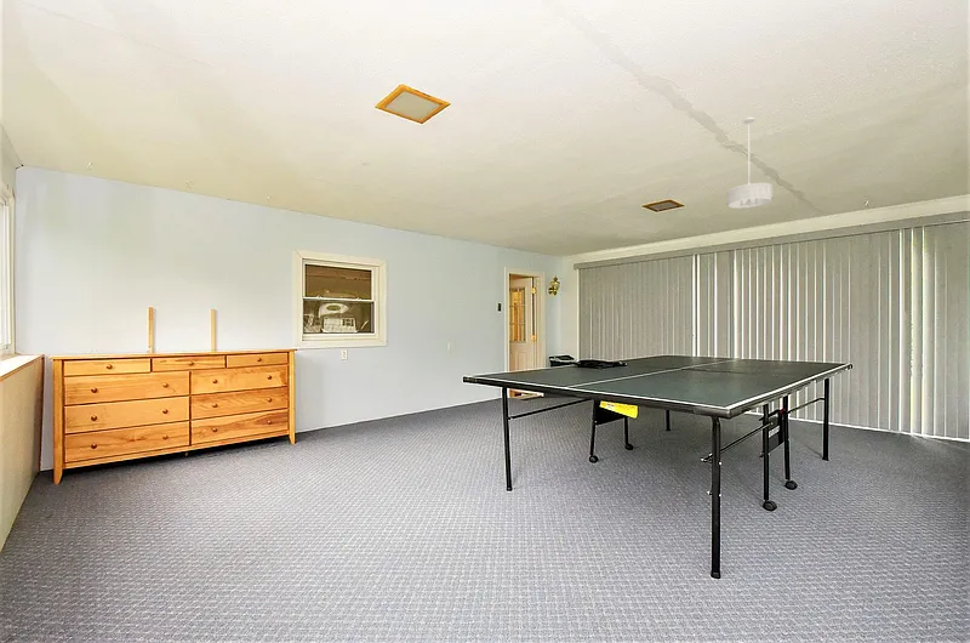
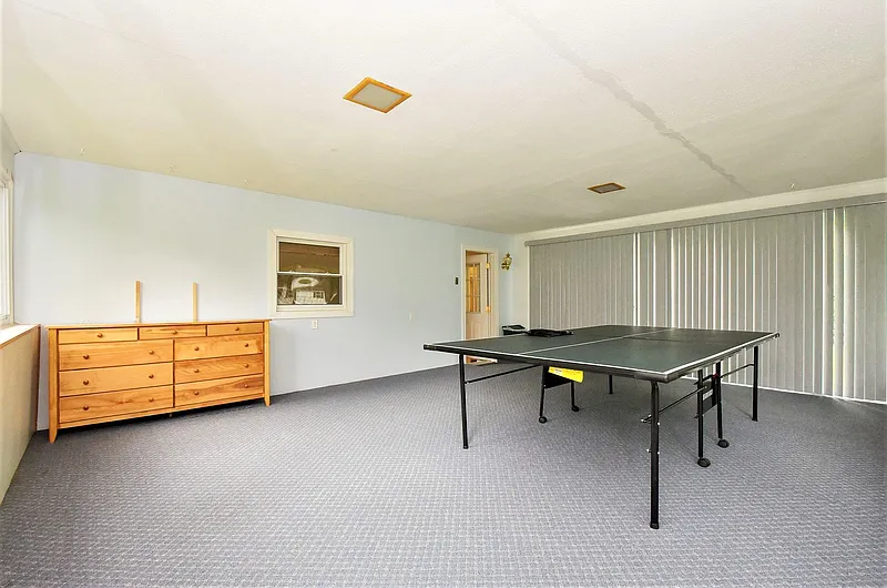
- ceiling light fixture [725,116,774,210]
